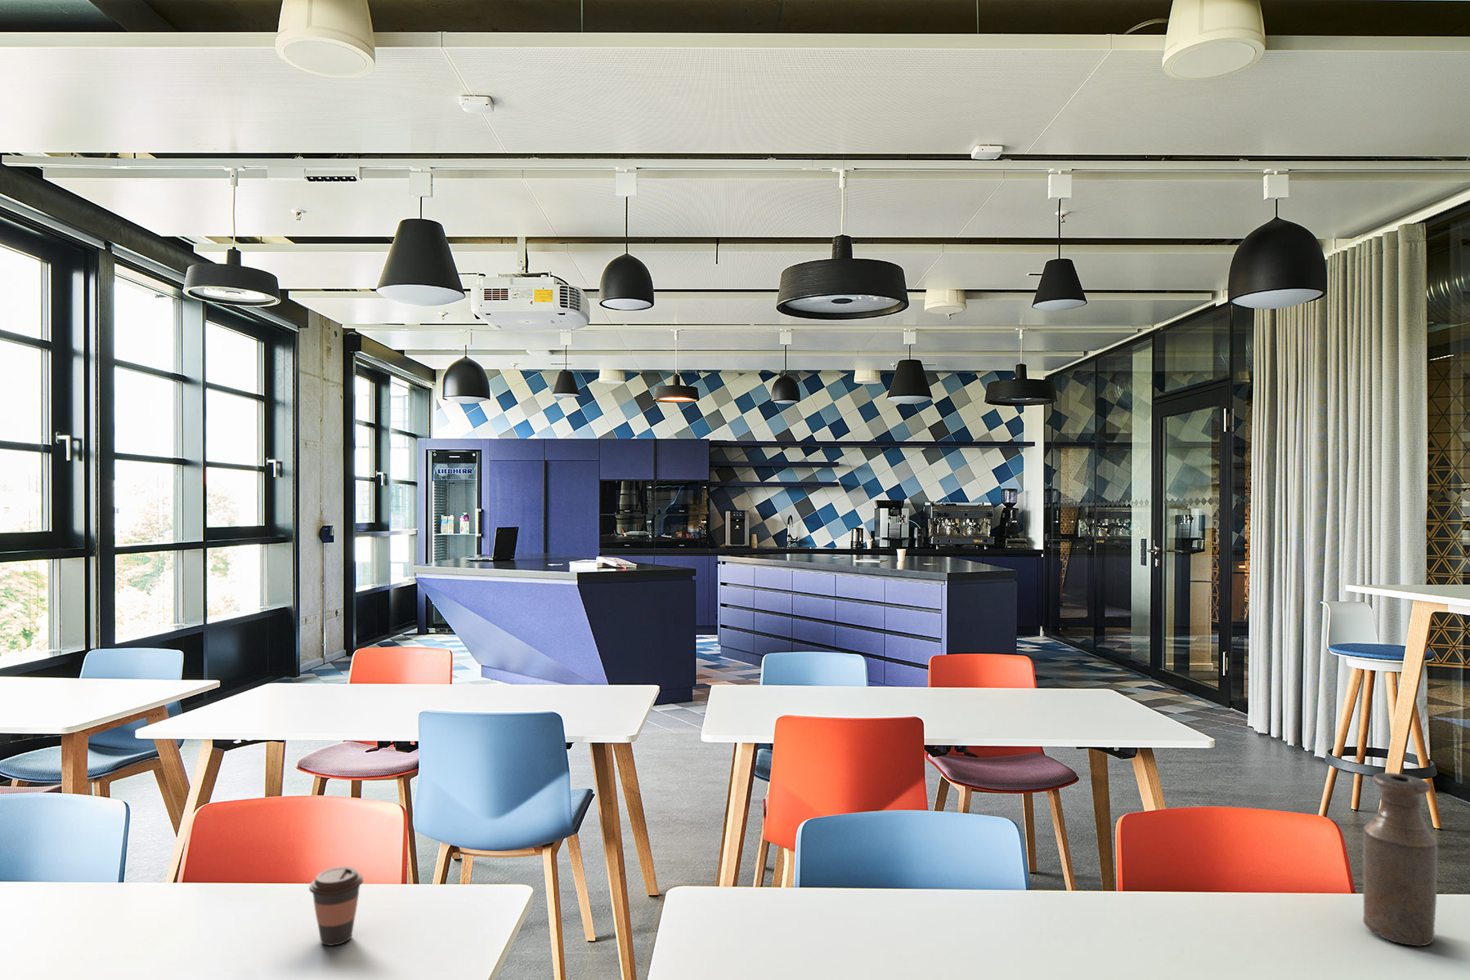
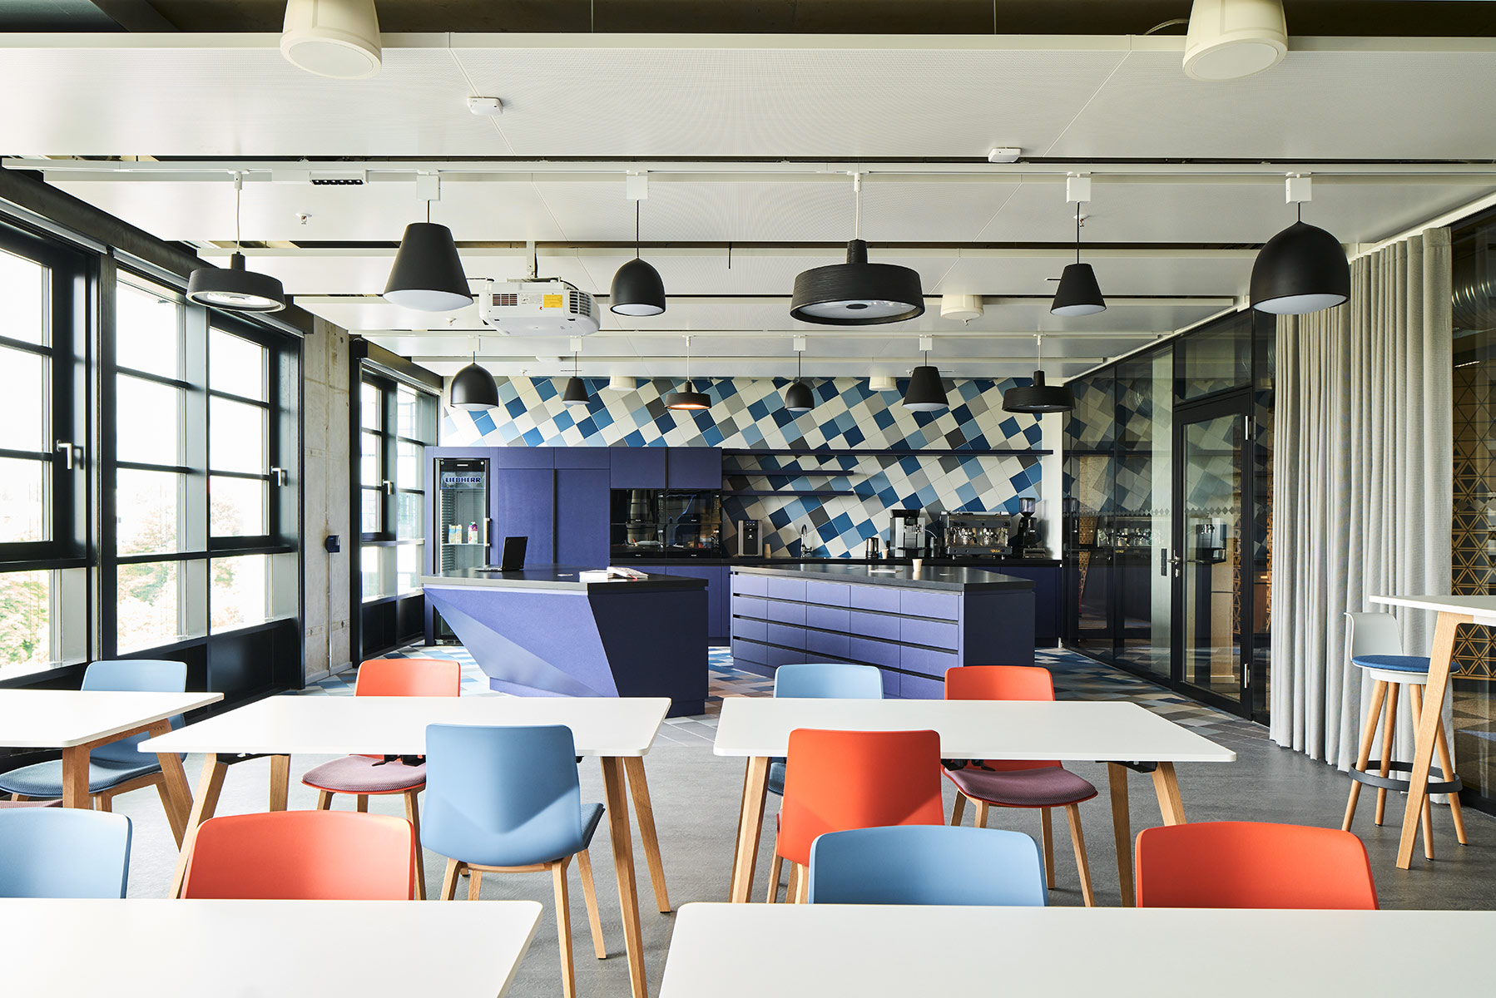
- bottle [1362,772,1438,947]
- coffee cup [309,865,363,946]
